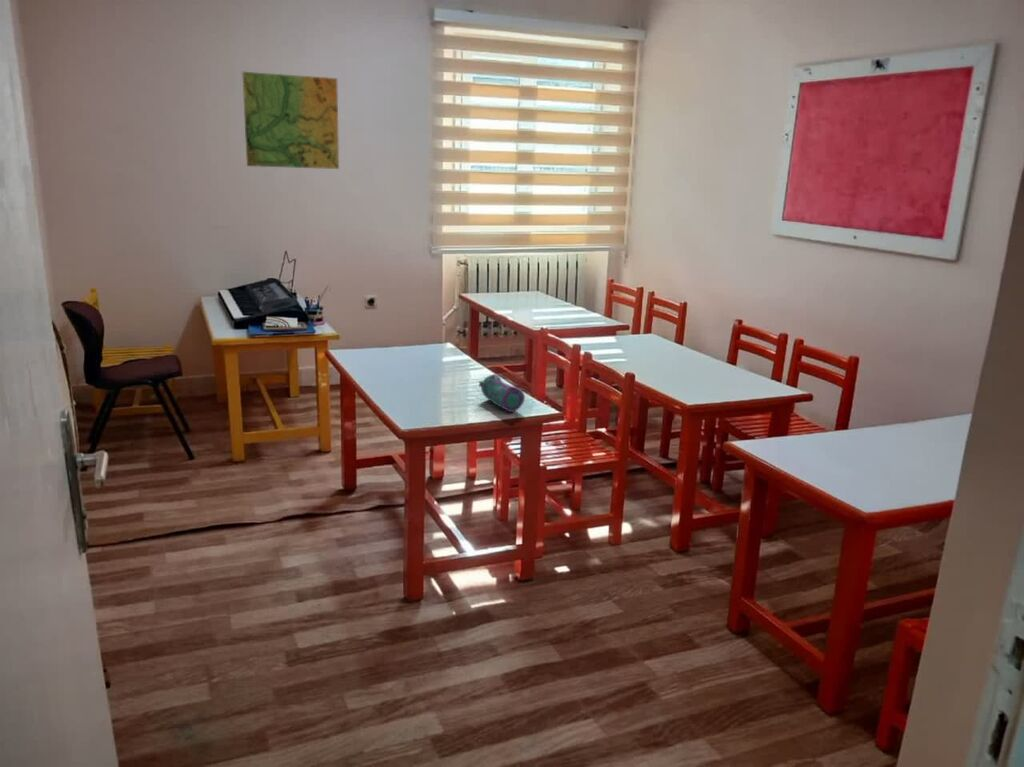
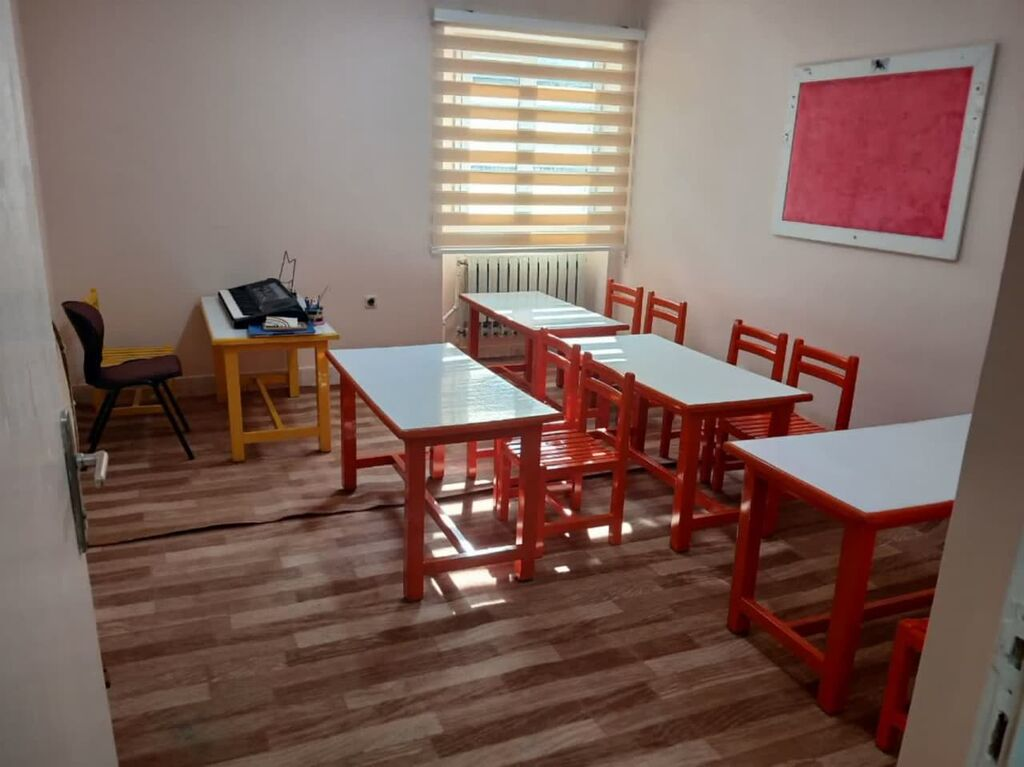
- map [241,71,340,170]
- pencil case [478,373,526,413]
